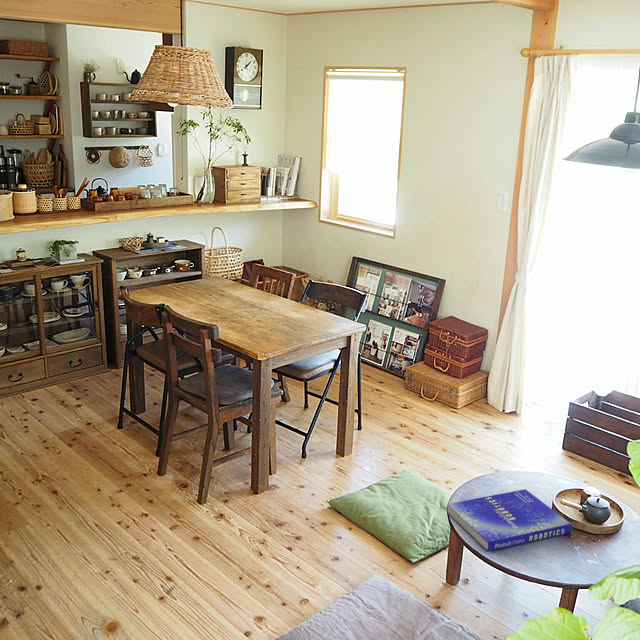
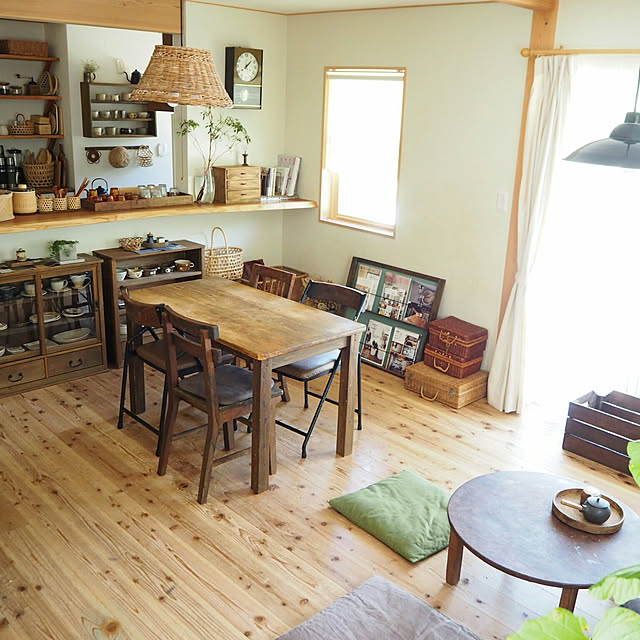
- book [446,488,573,552]
